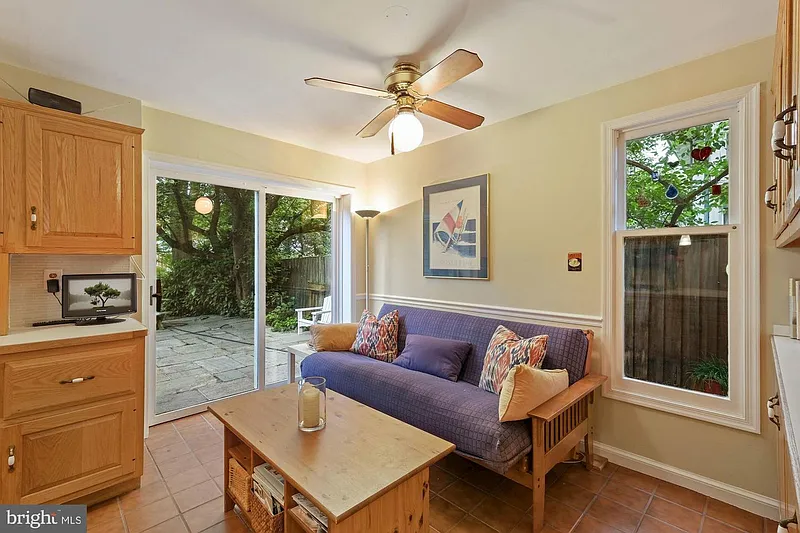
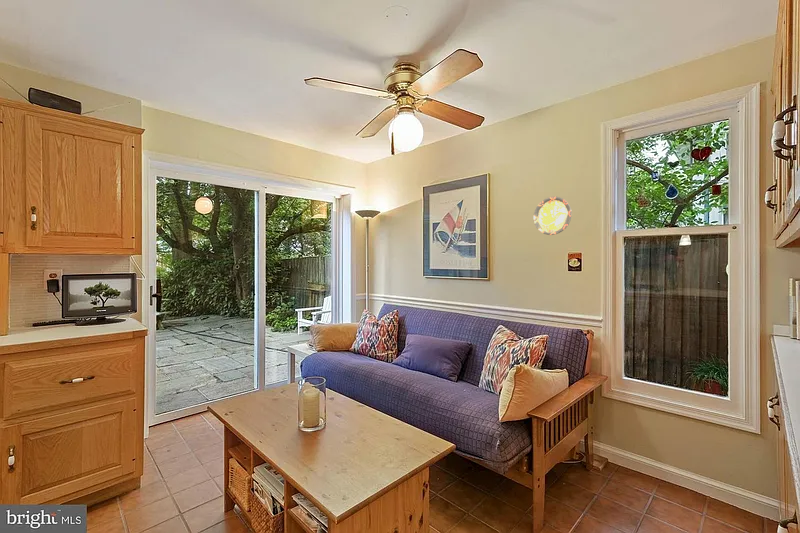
+ decorative plate [533,196,573,236]
